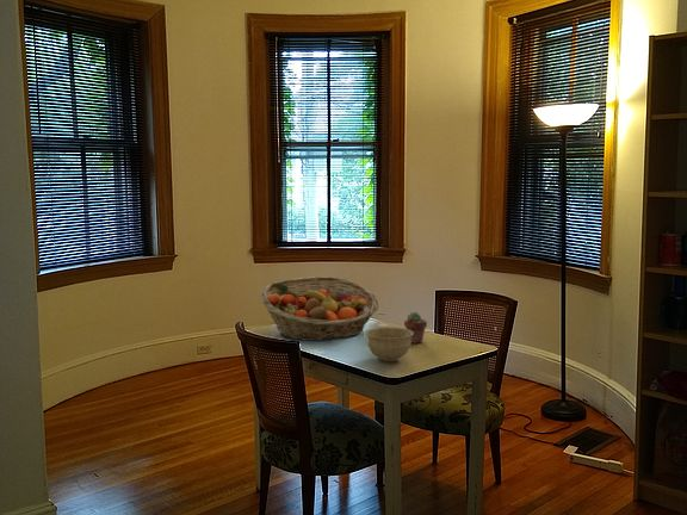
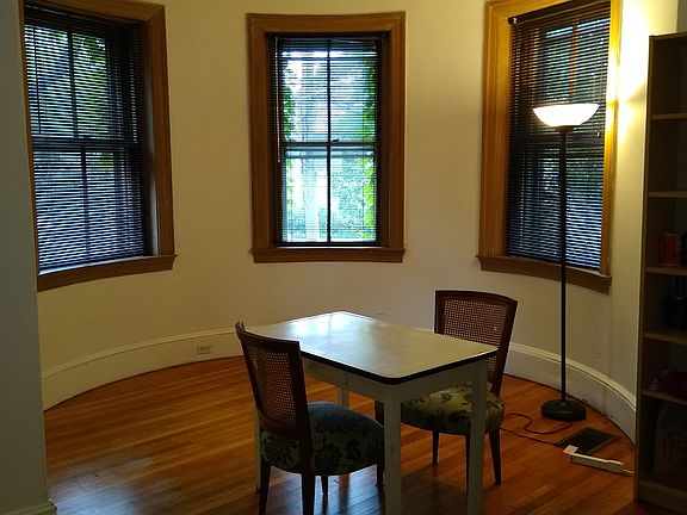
- potted succulent [403,311,428,345]
- bowl [364,327,414,362]
- fruit basket [260,275,379,342]
